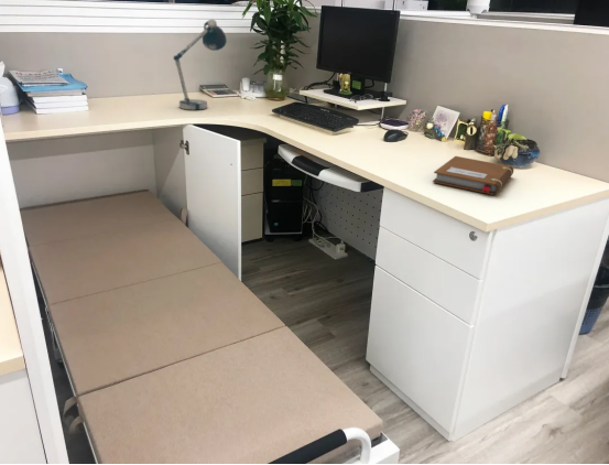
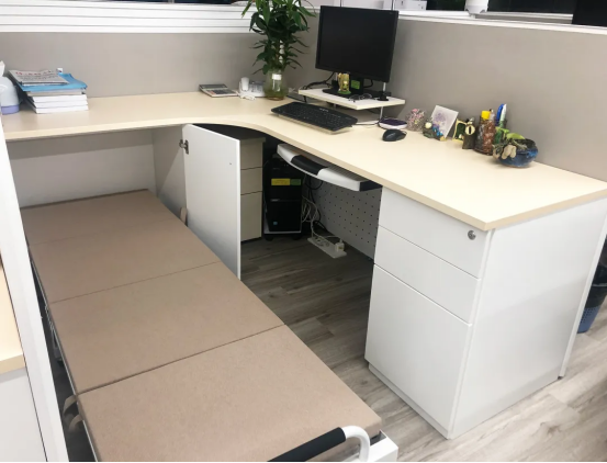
- desk lamp [173,18,228,111]
- notebook [432,155,514,196]
